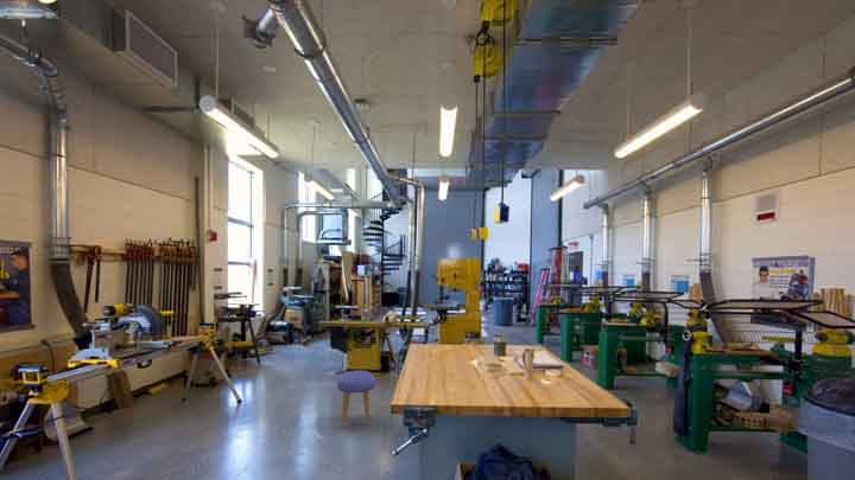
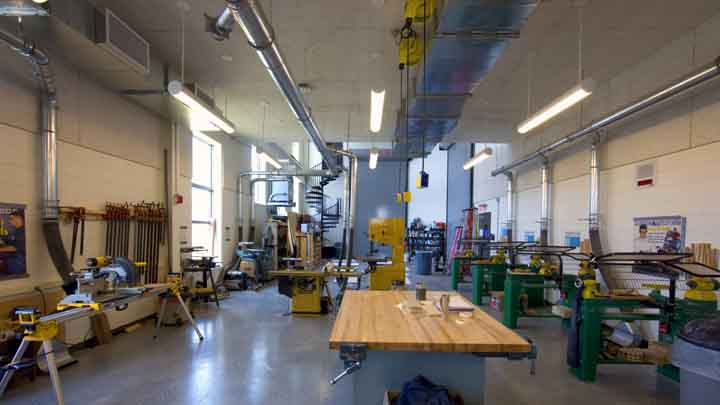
- stool [336,370,376,429]
